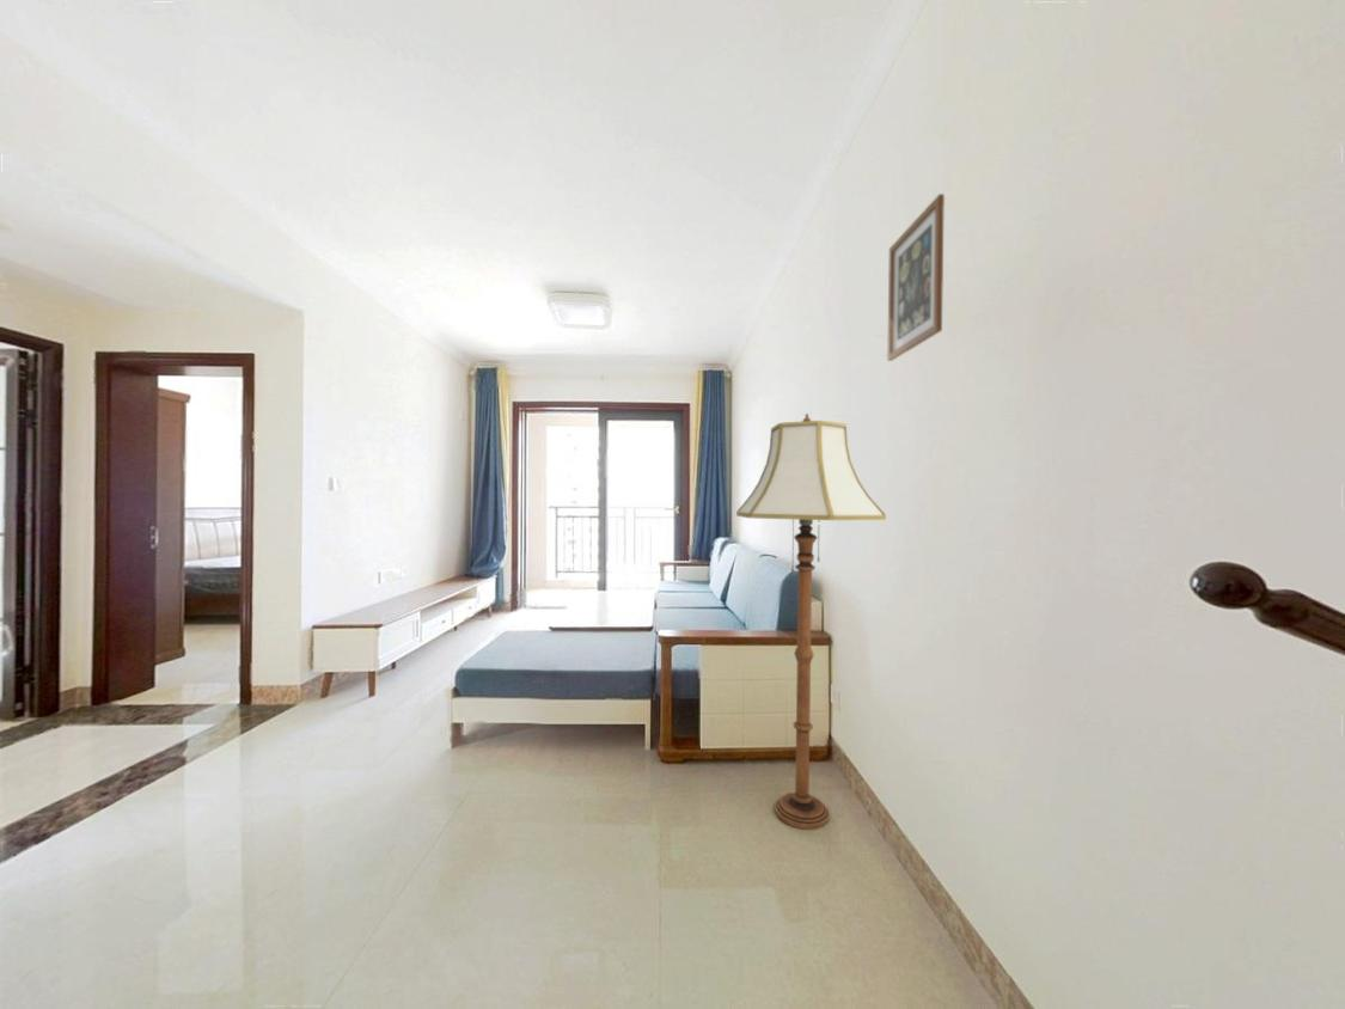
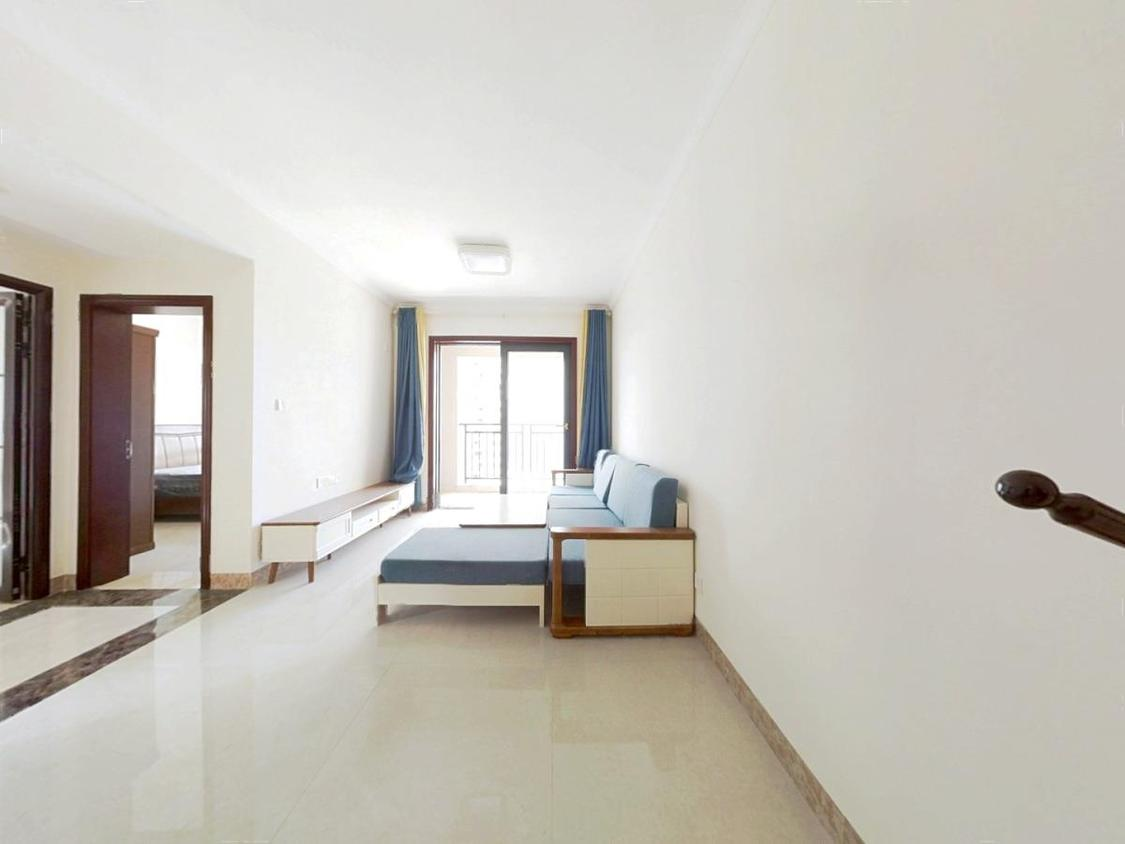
- floor lamp [735,412,887,831]
- wall art [886,192,946,362]
